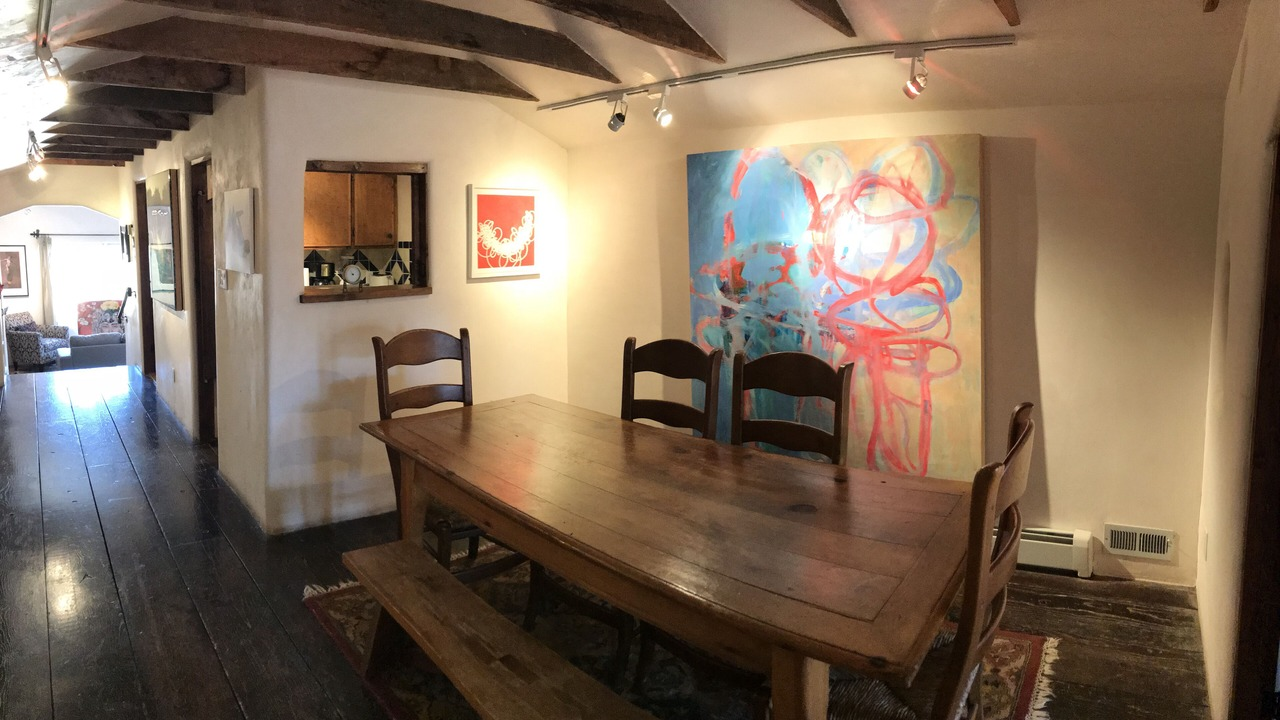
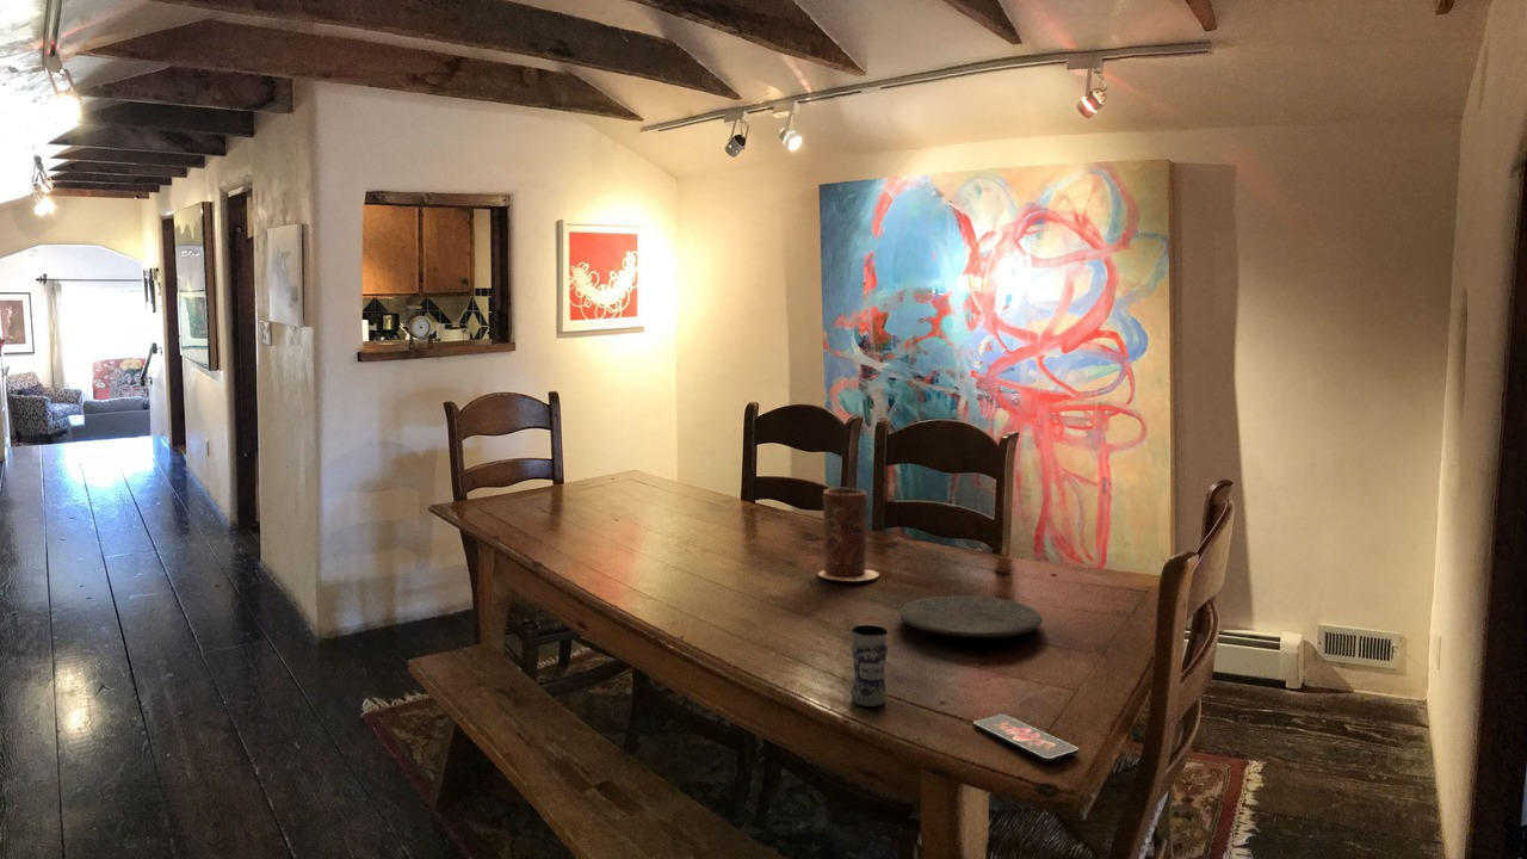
+ plate [897,594,1044,638]
+ vase [817,487,880,582]
+ jar [849,624,889,707]
+ smartphone [972,713,1080,762]
